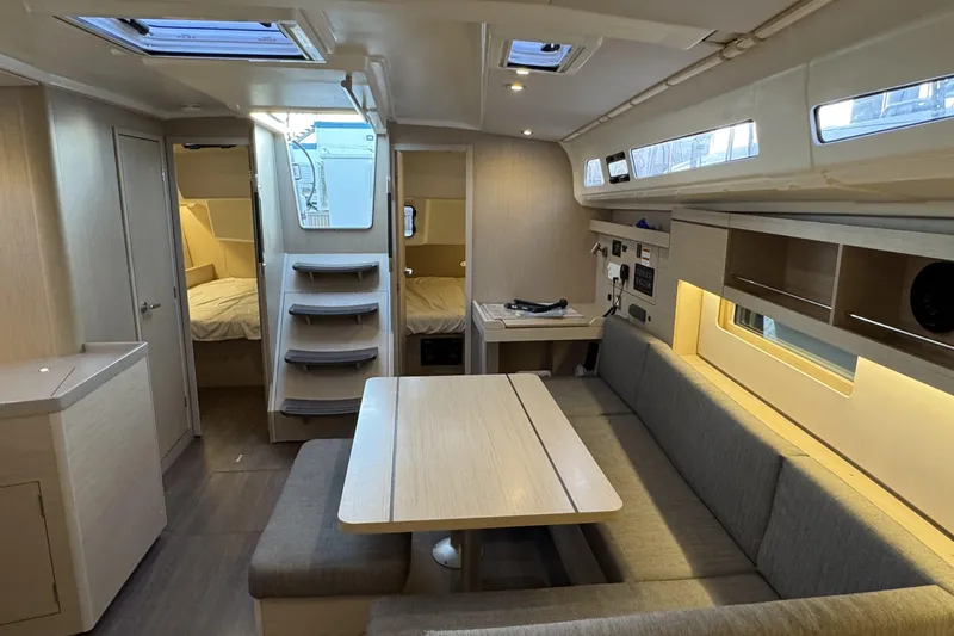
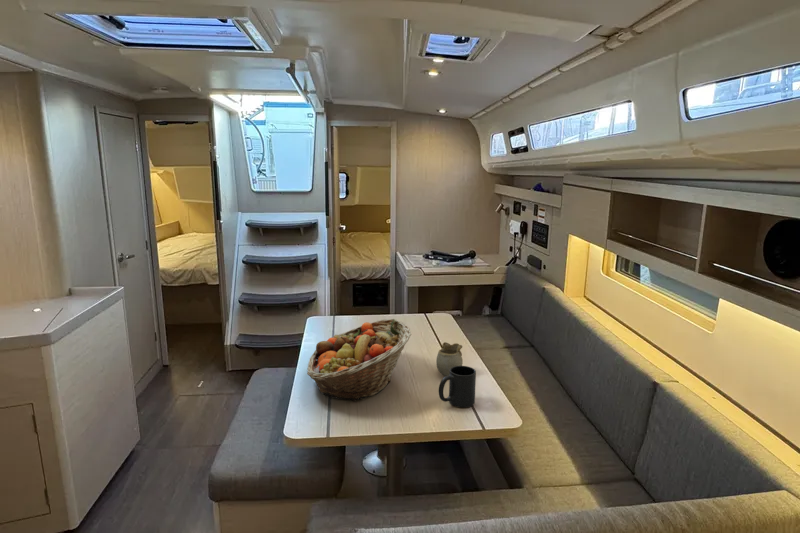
+ mug [435,341,464,377]
+ mug [438,365,477,408]
+ fruit basket [306,318,412,402]
